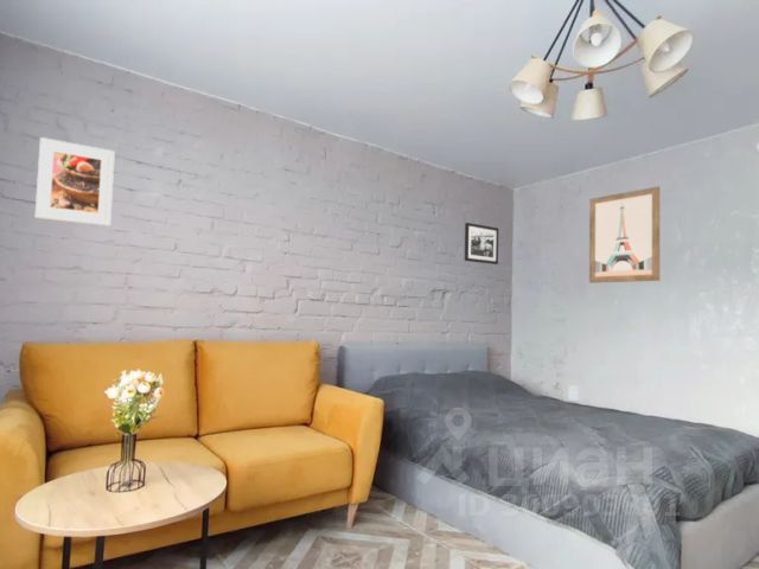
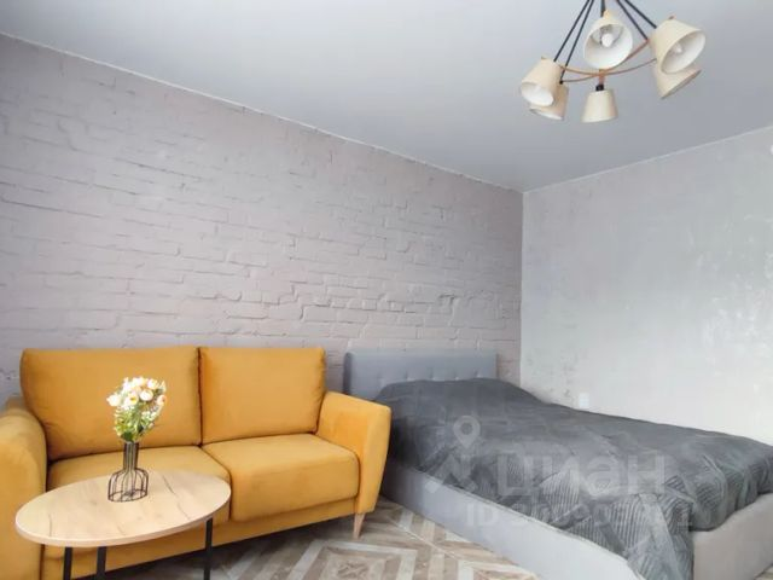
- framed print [34,136,116,226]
- wall art [588,185,661,284]
- picture frame [464,222,499,266]
